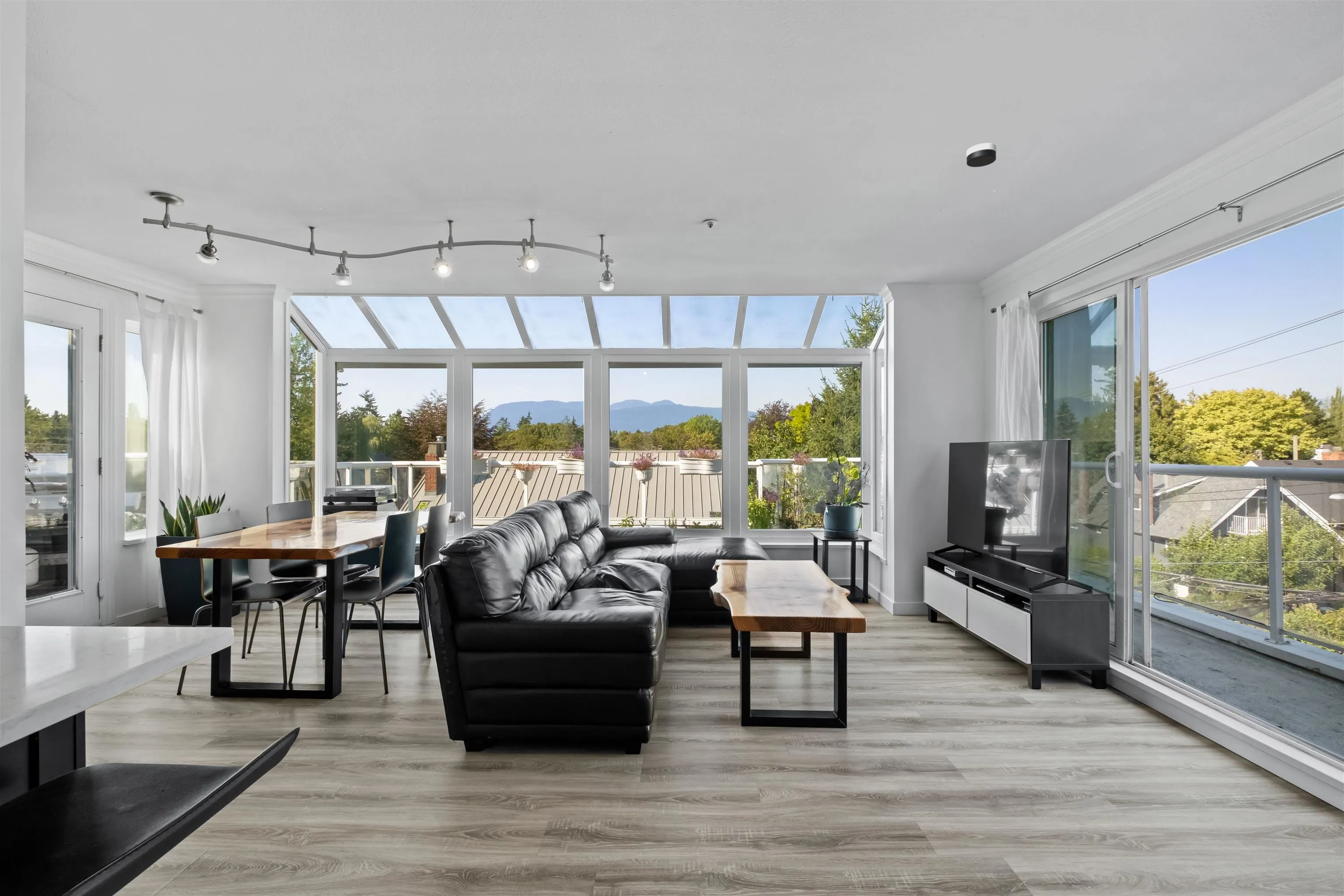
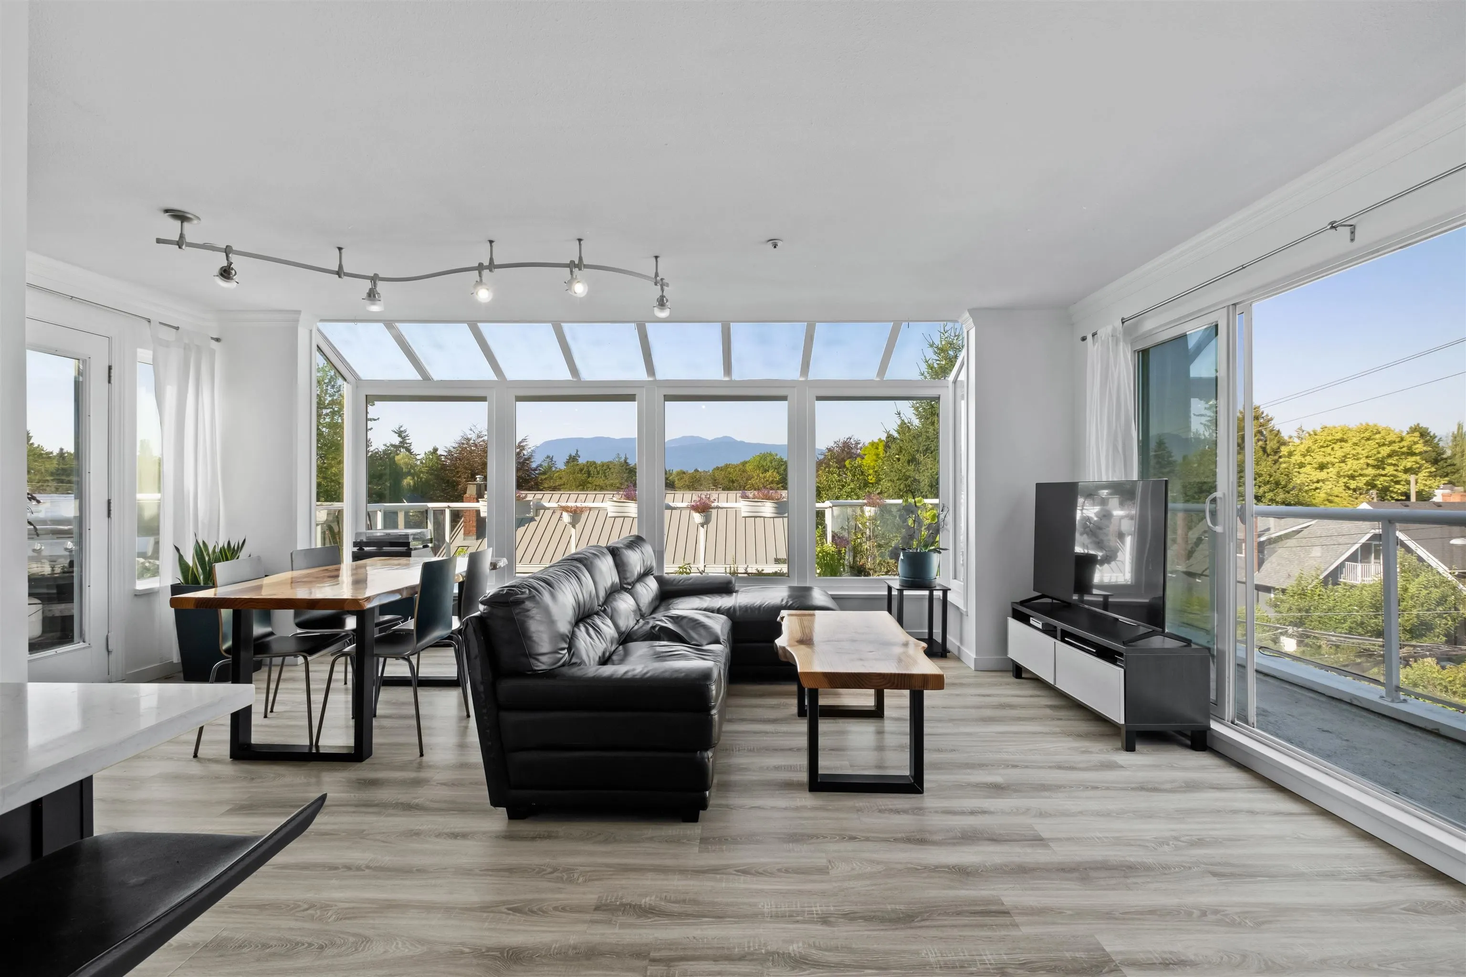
- smoke detector [966,143,997,168]
